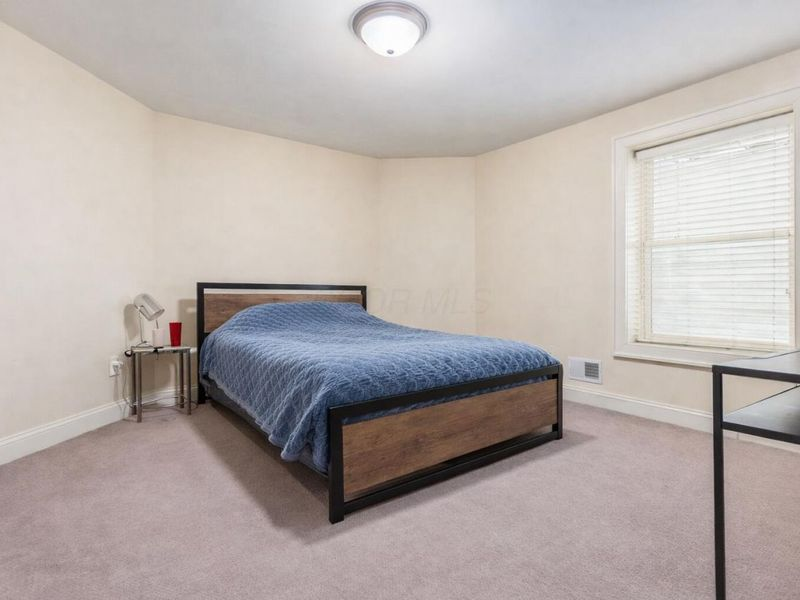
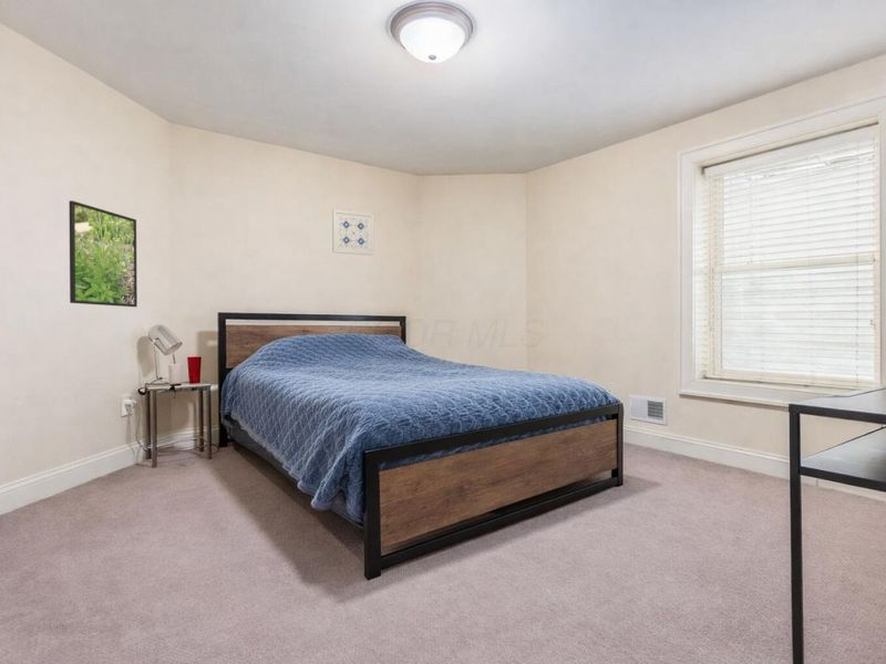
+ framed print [69,199,138,308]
+ wall art [331,208,375,257]
